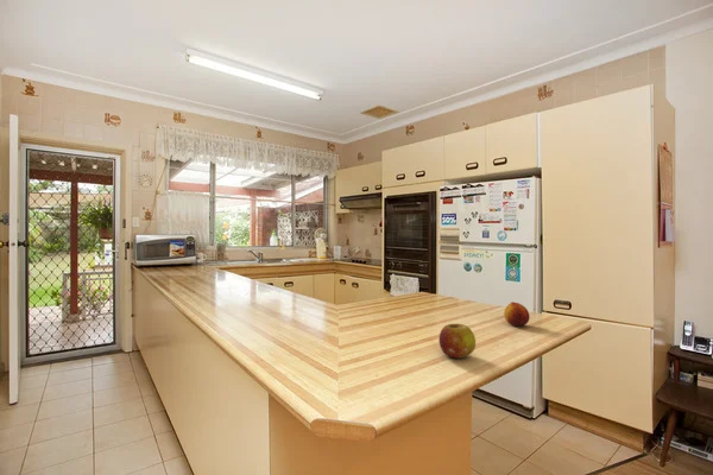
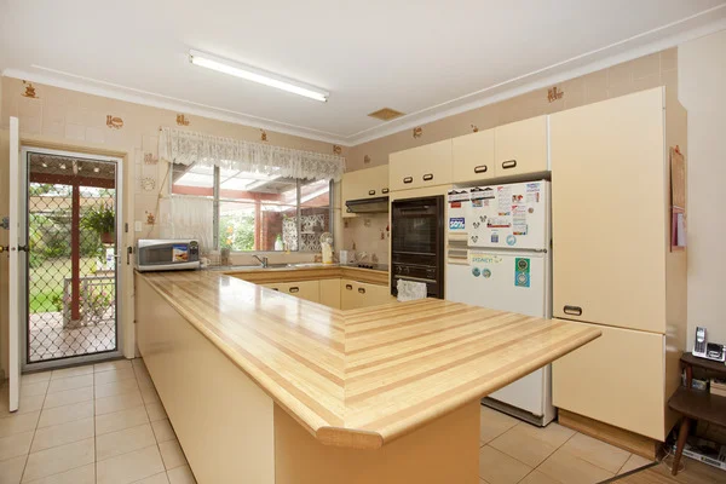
- fruit [503,300,530,328]
- fruit [438,323,477,359]
